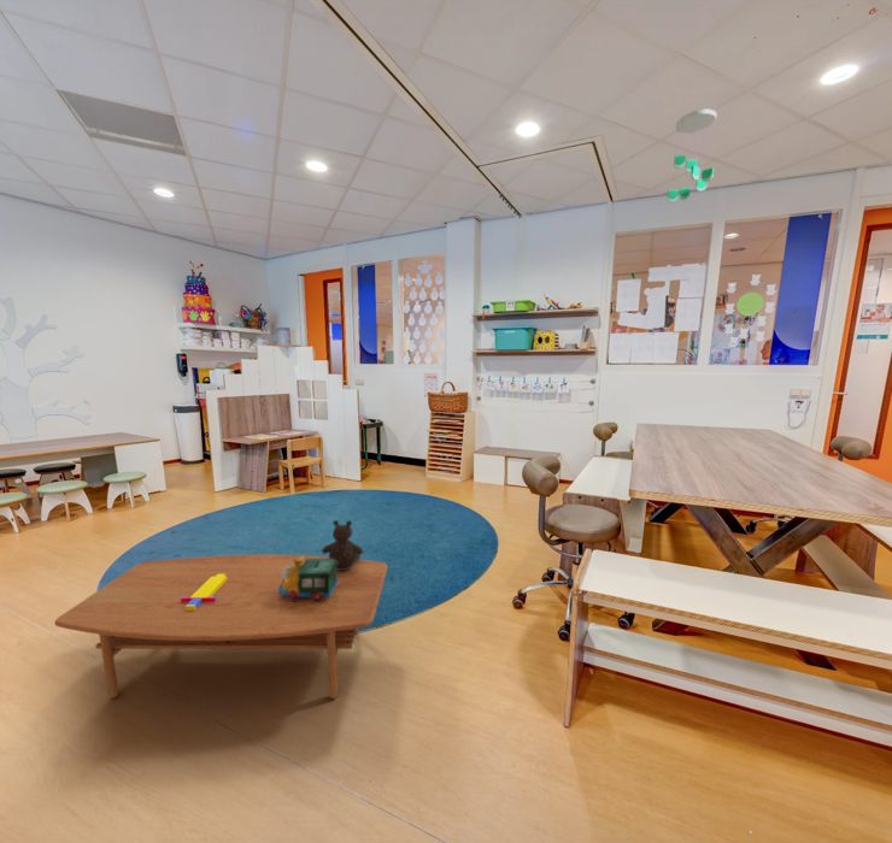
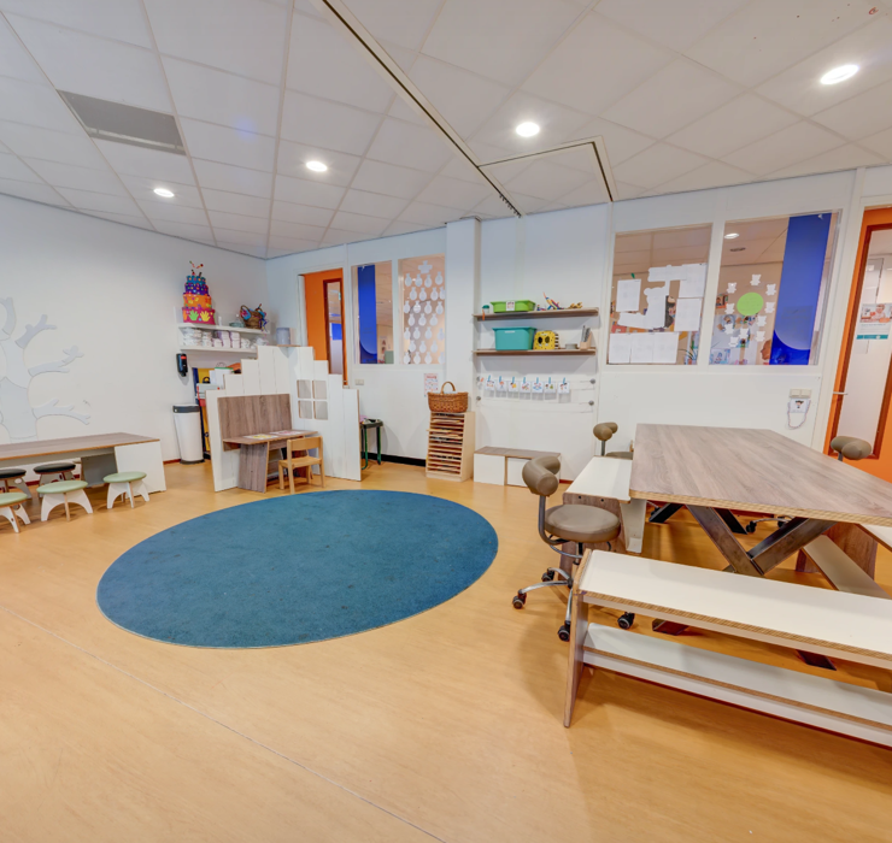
- ceiling mobile [667,108,717,204]
- coffee table [53,554,389,700]
- toy train [278,556,339,602]
- toy sword [181,574,227,611]
- stuffed bear [321,519,364,570]
